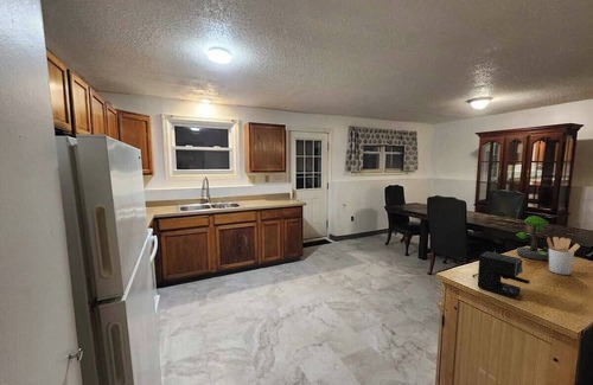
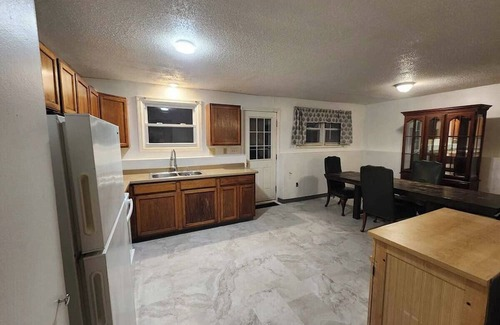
- coffee maker [471,250,531,299]
- utensil holder [546,236,581,276]
- plant [515,214,550,262]
